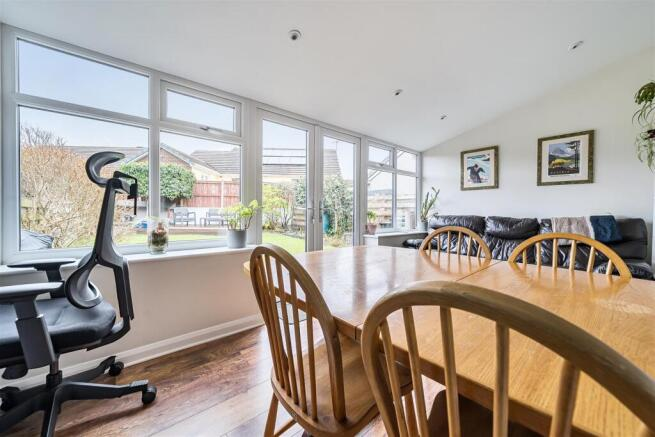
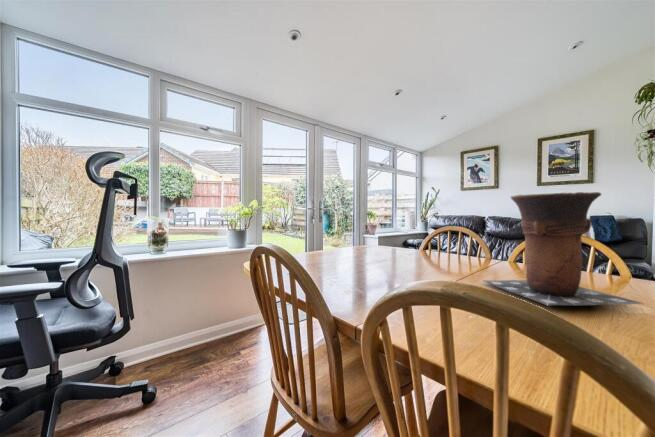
+ vase [481,191,646,307]
